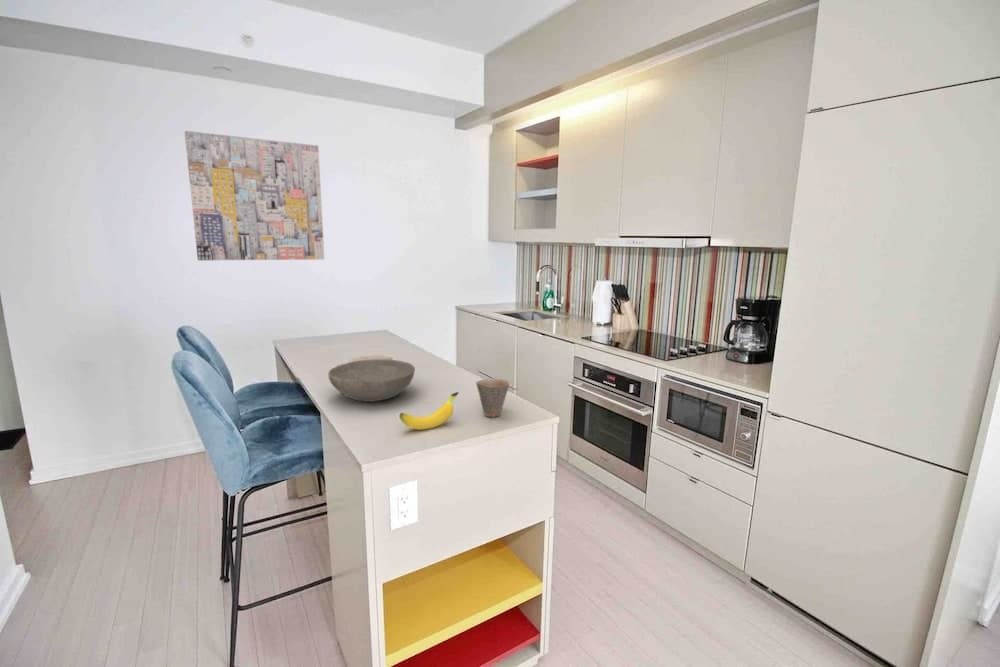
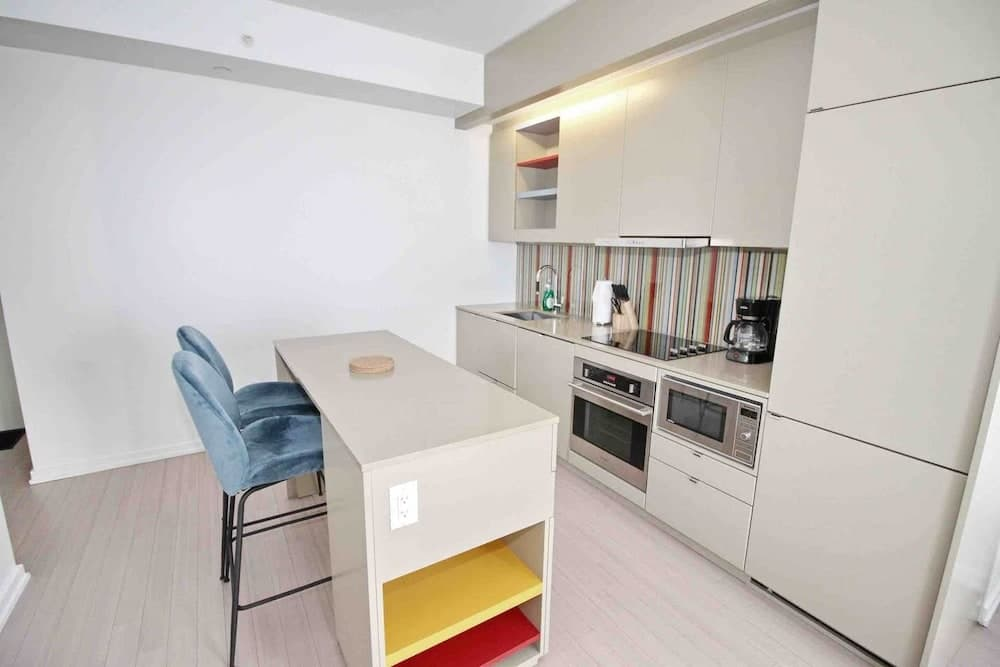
- wall art [184,130,325,261]
- bowl [327,358,416,403]
- cup [475,377,511,418]
- banana [398,391,460,431]
